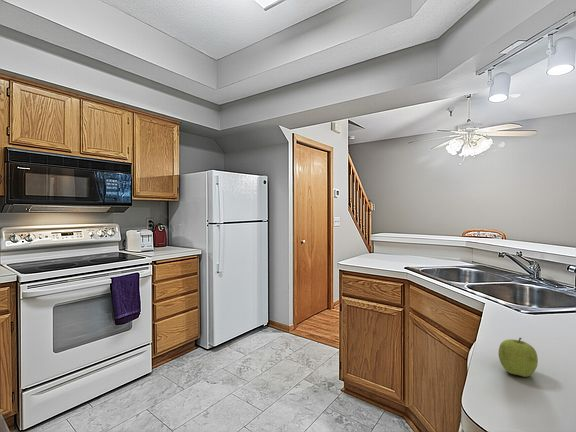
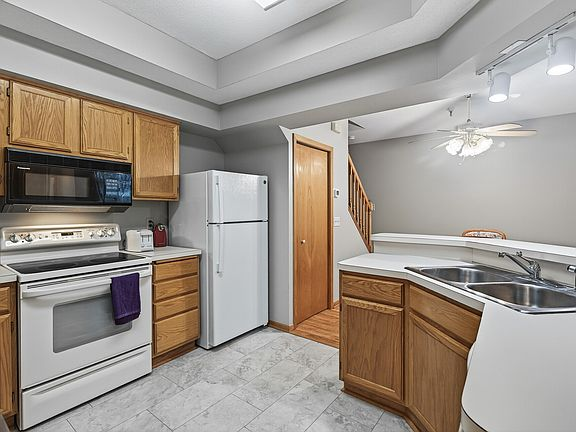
- fruit [498,337,539,378]
